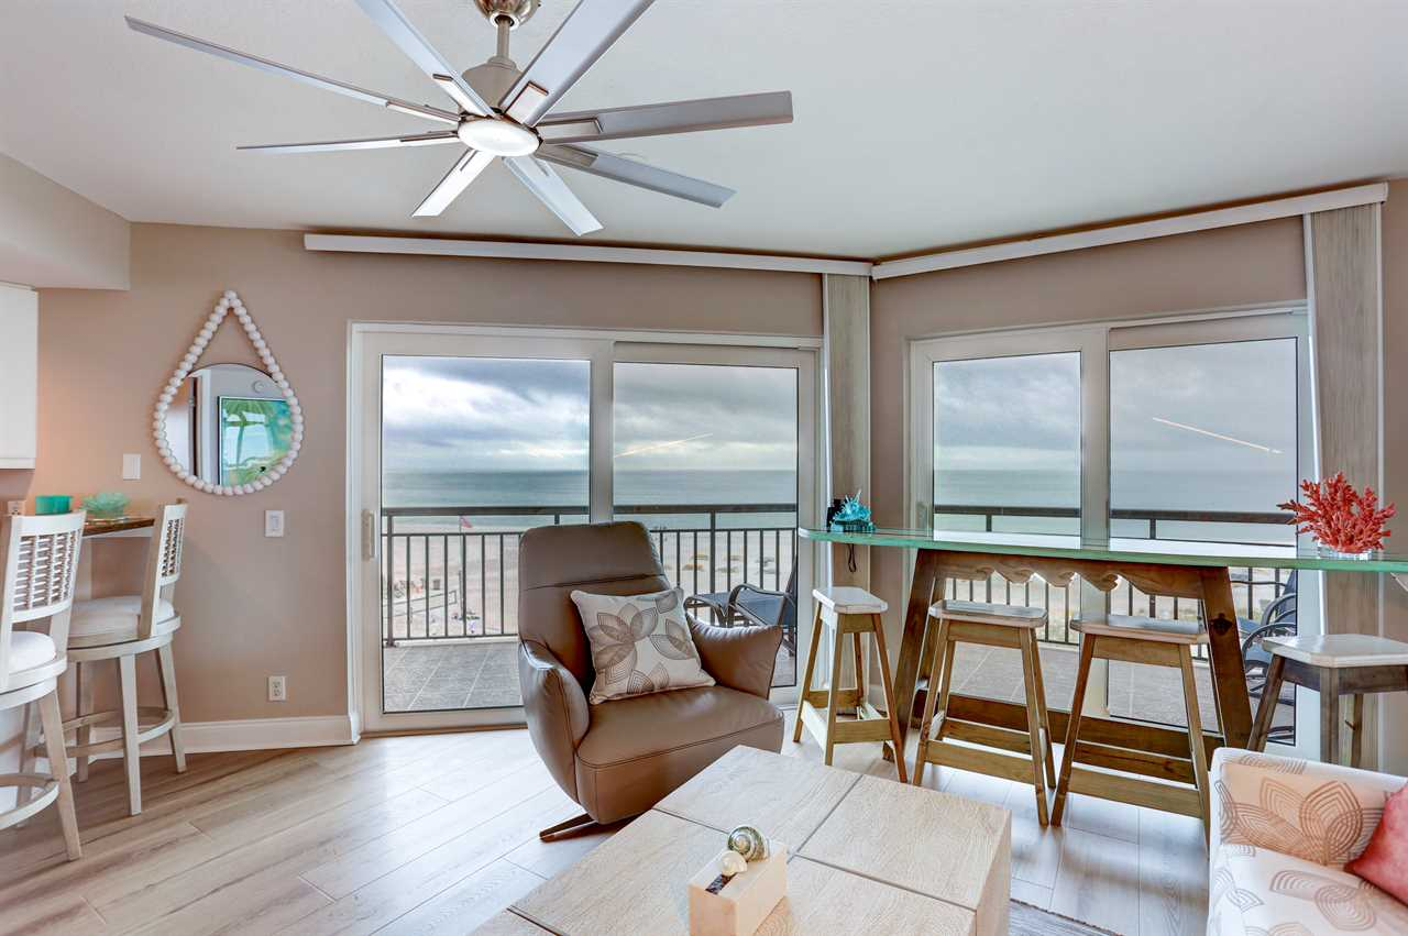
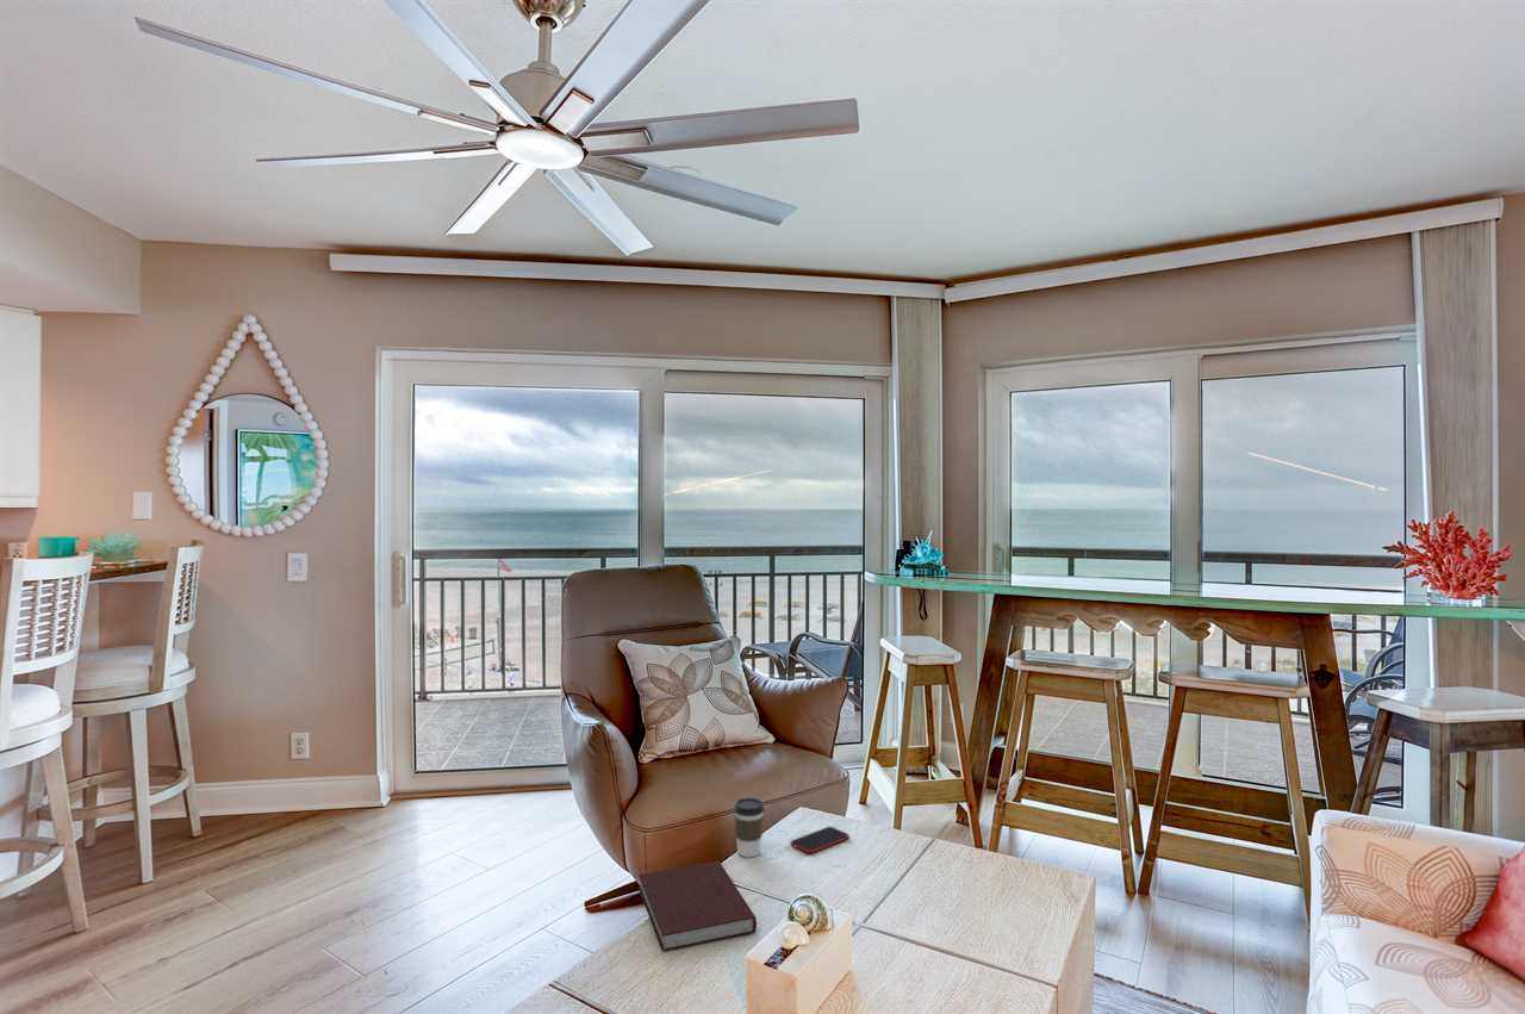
+ notebook [637,860,758,952]
+ smartphone [790,826,851,854]
+ coffee cup [733,796,765,858]
